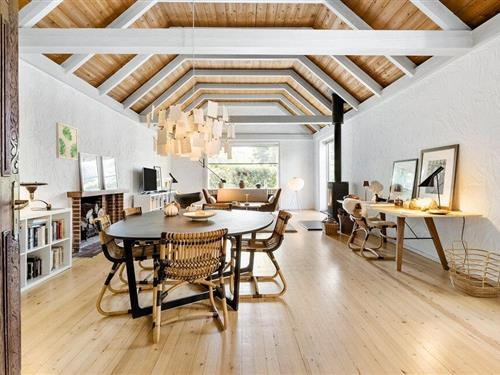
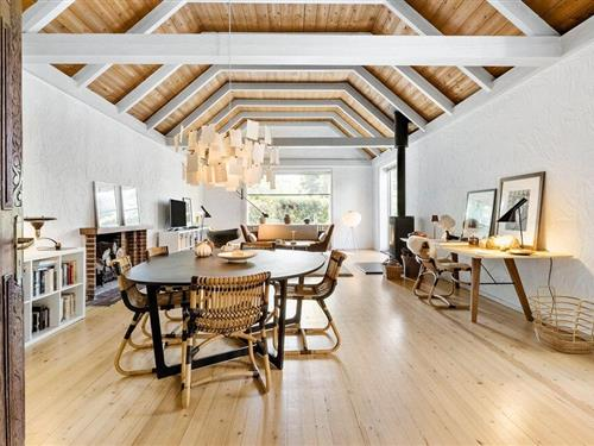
- wall art [55,122,79,161]
